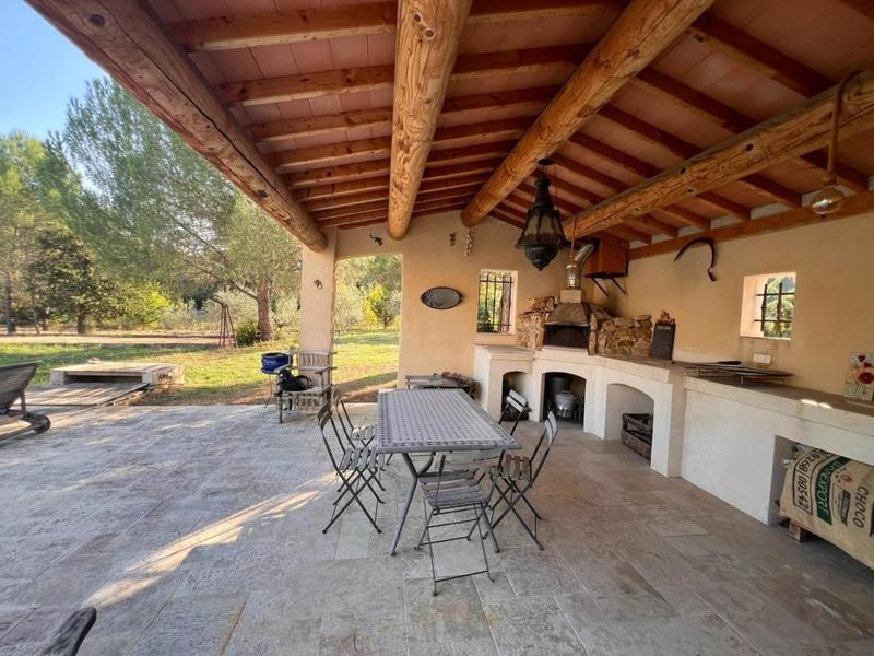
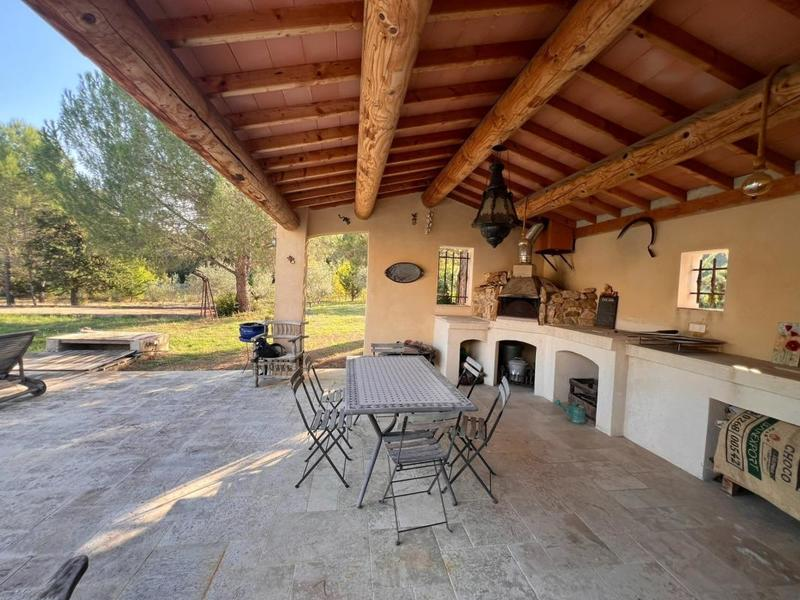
+ watering can [554,398,590,425]
